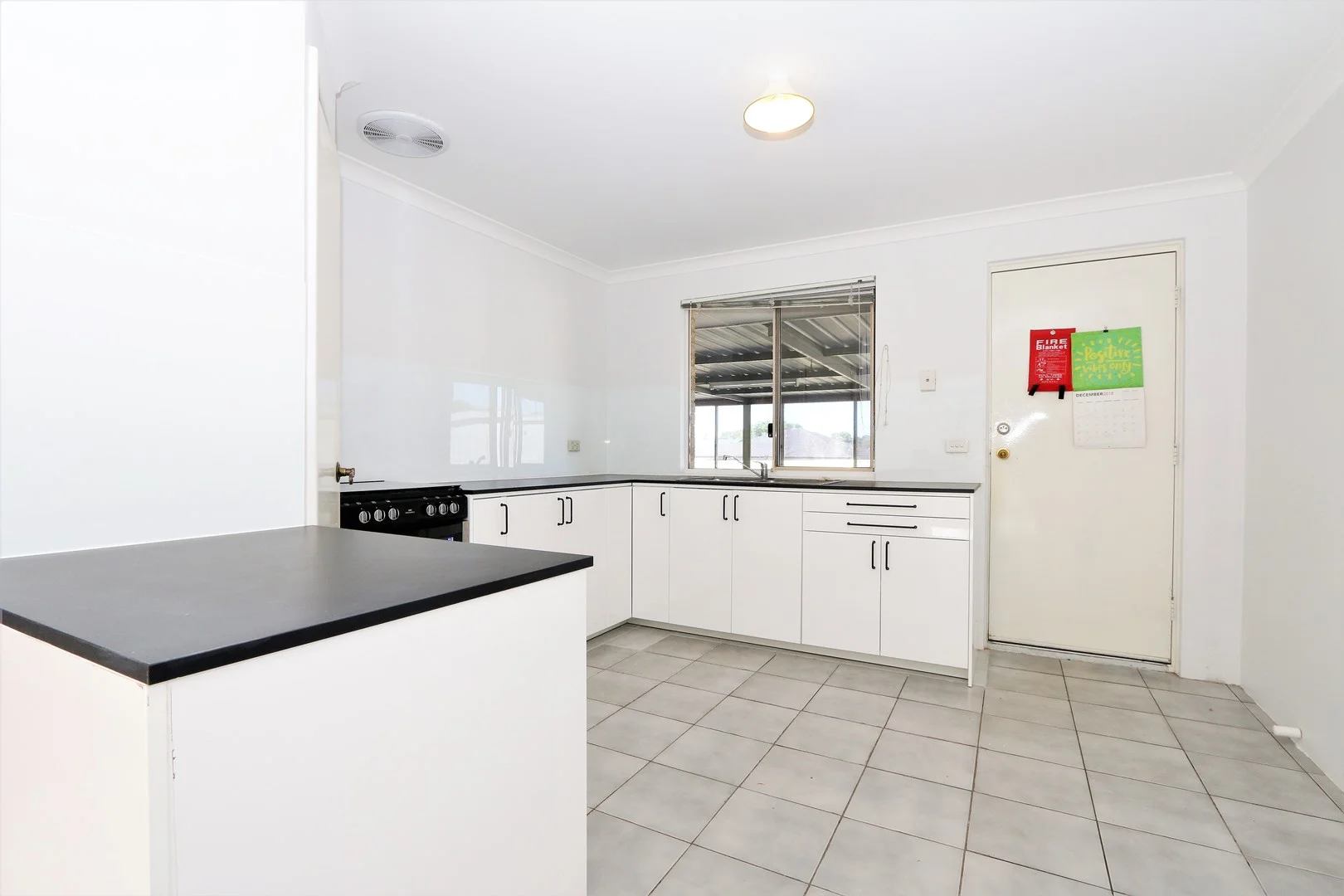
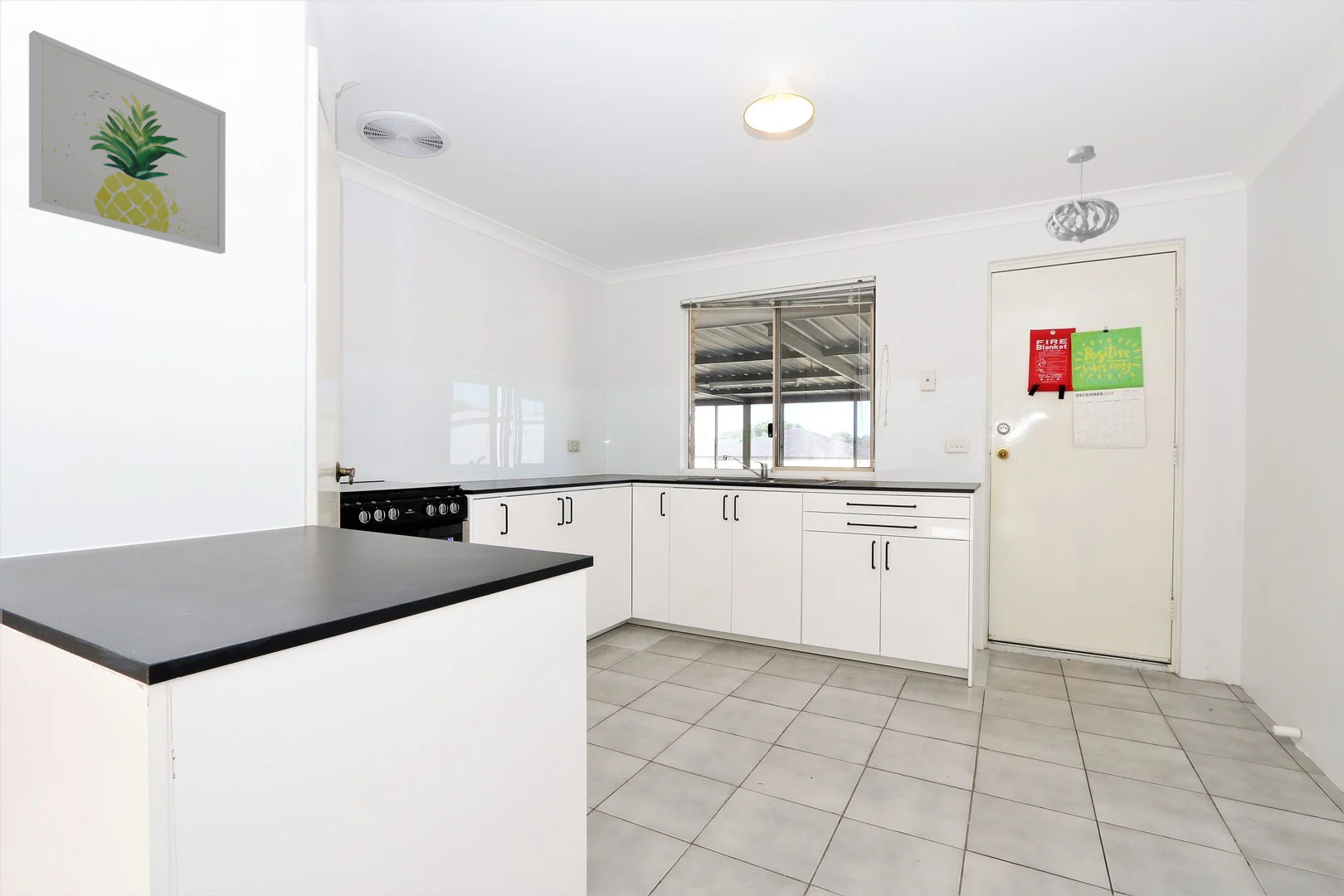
+ pendant light [1044,144,1120,244]
+ wall art [28,30,226,255]
